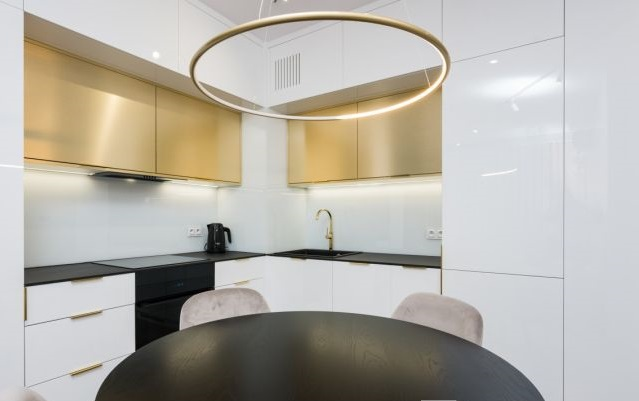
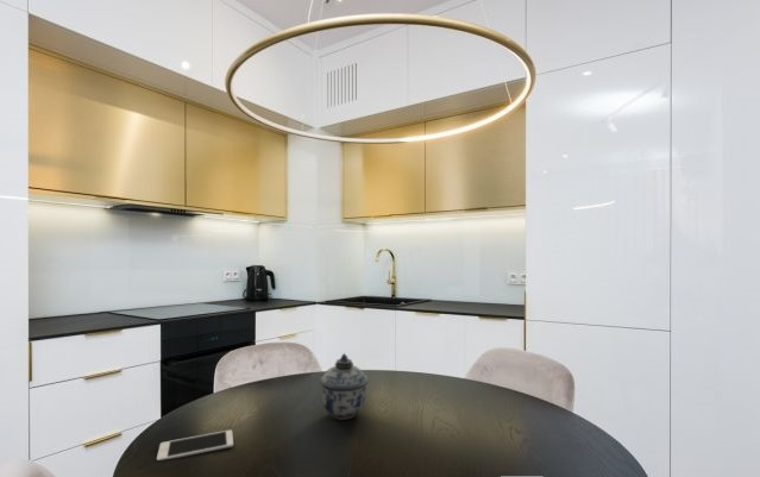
+ lidded jar [319,352,370,421]
+ cell phone [156,429,234,462]
